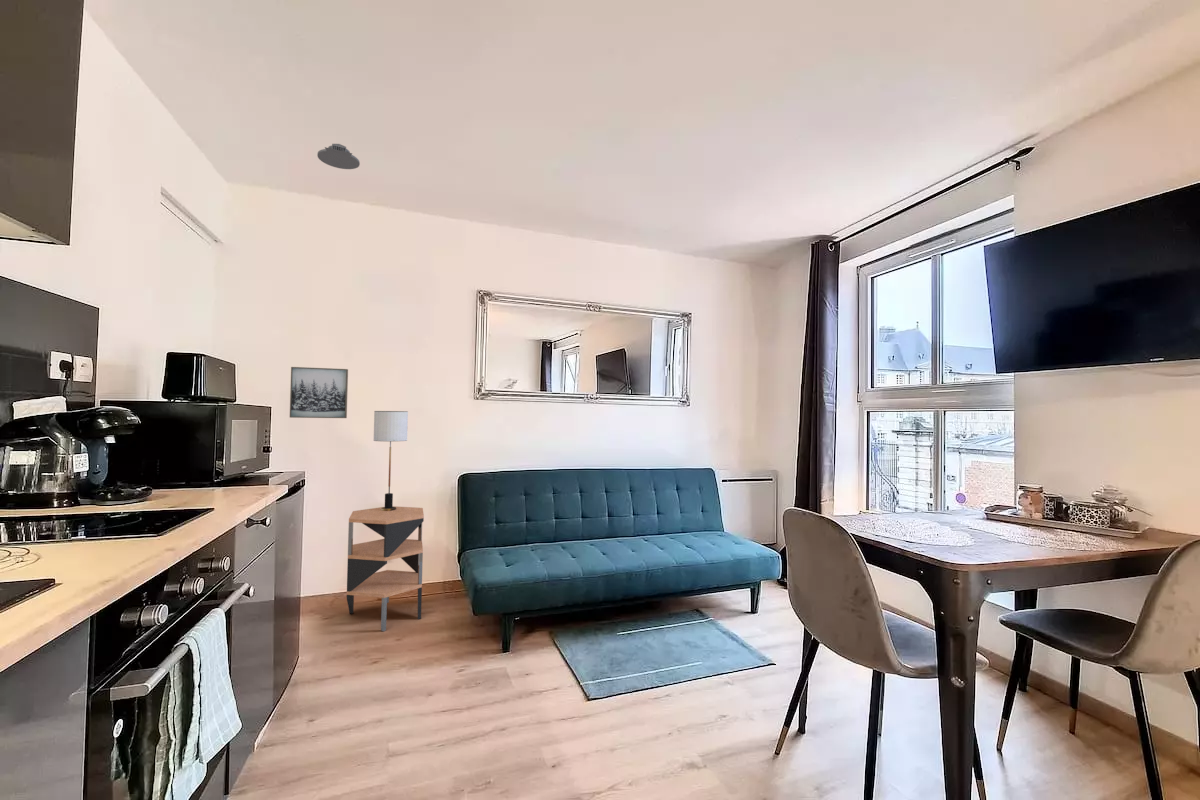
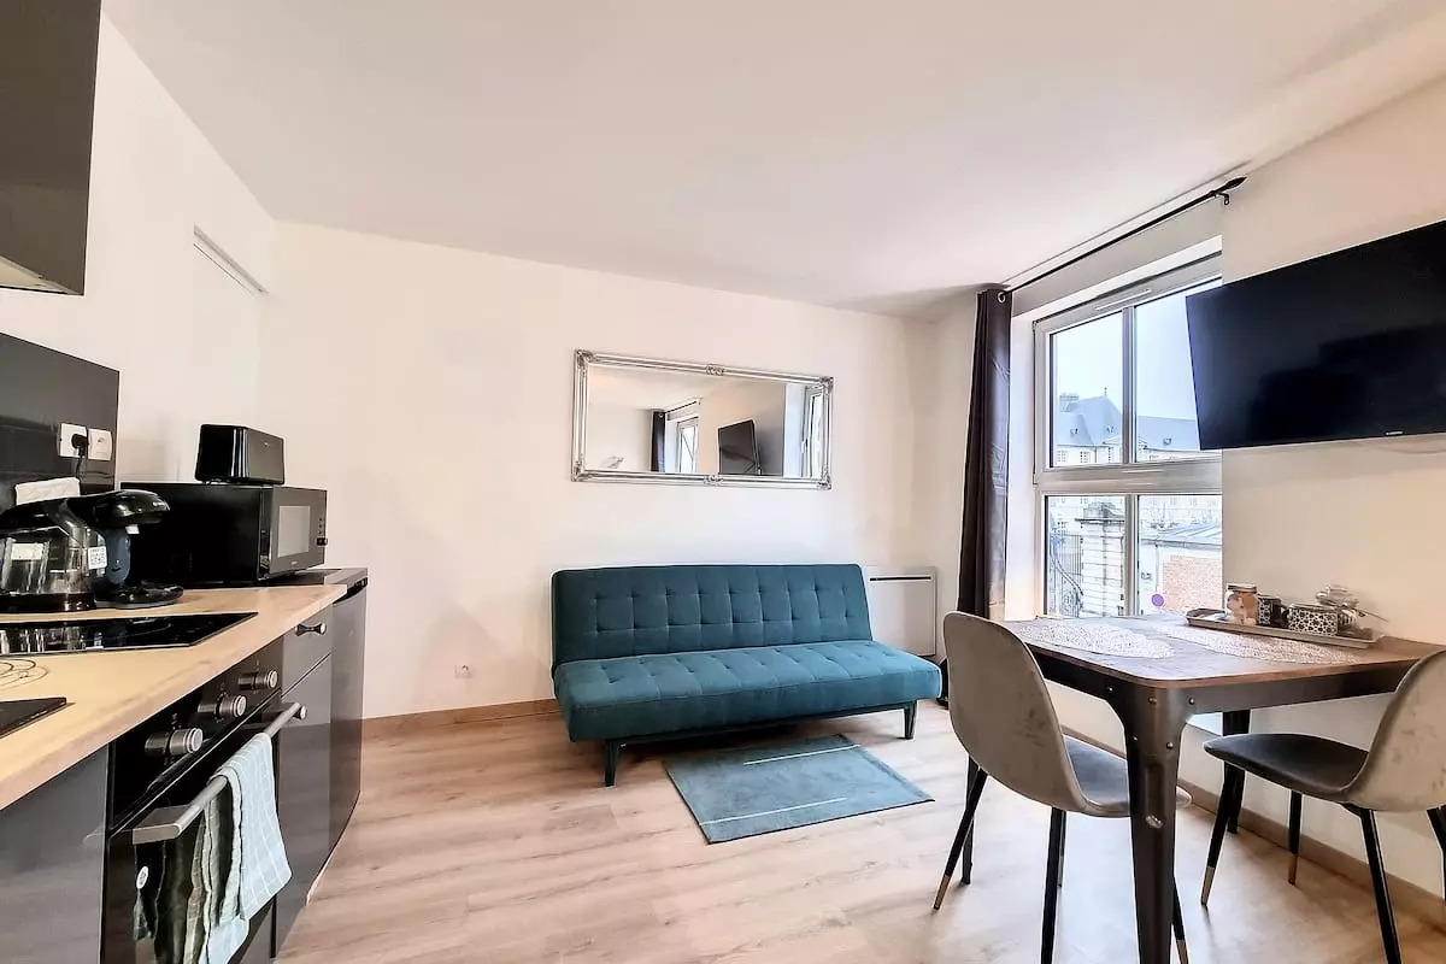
- table lamp [373,410,409,511]
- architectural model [316,143,361,170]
- side table [346,505,425,632]
- wall art [289,366,349,419]
